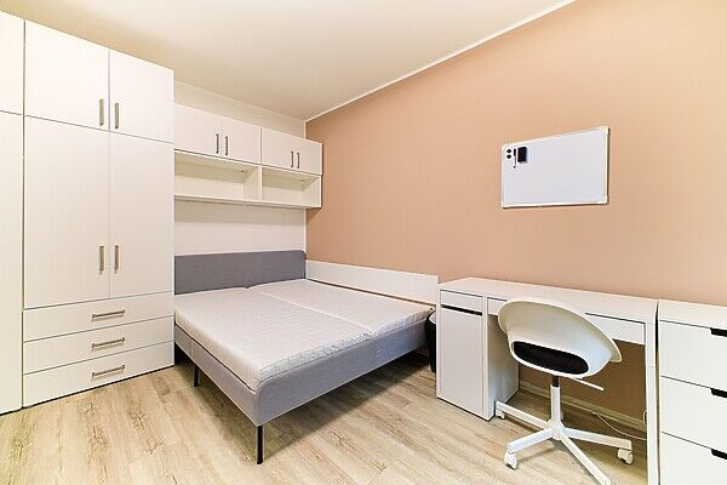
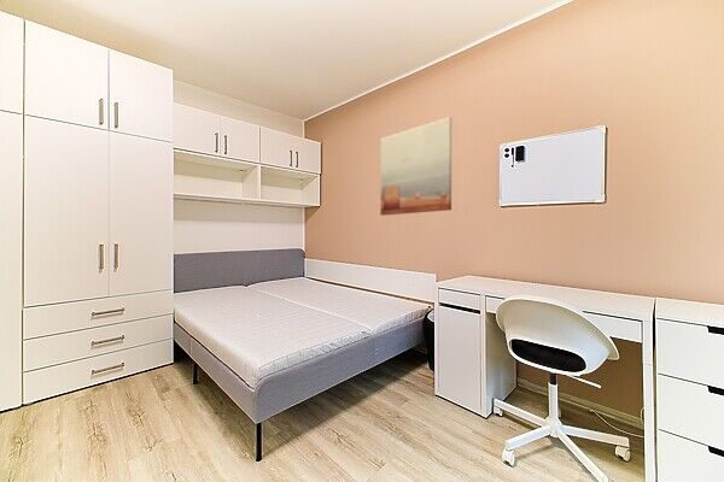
+ wall art [379,116,453,217]
